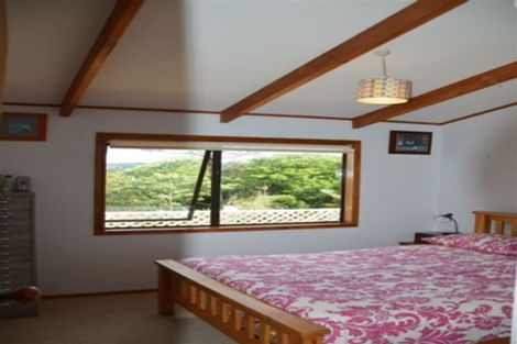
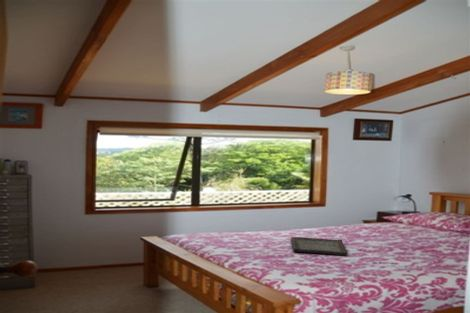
+ serving tray [290,236,348,256]
